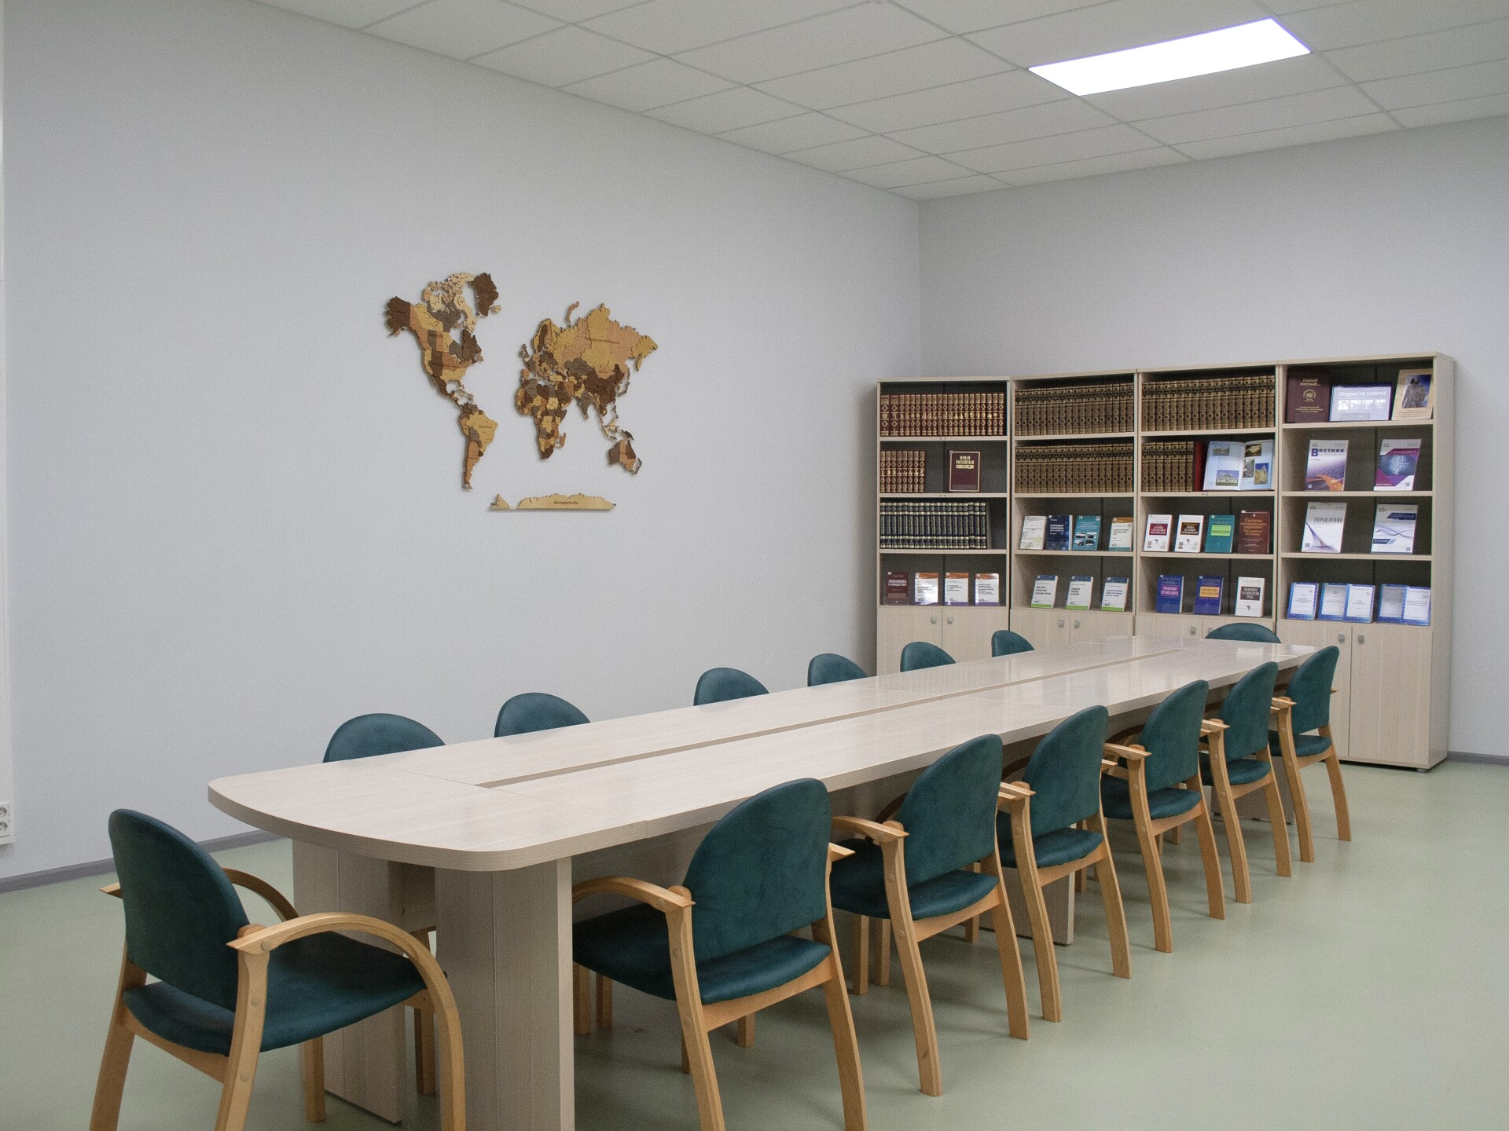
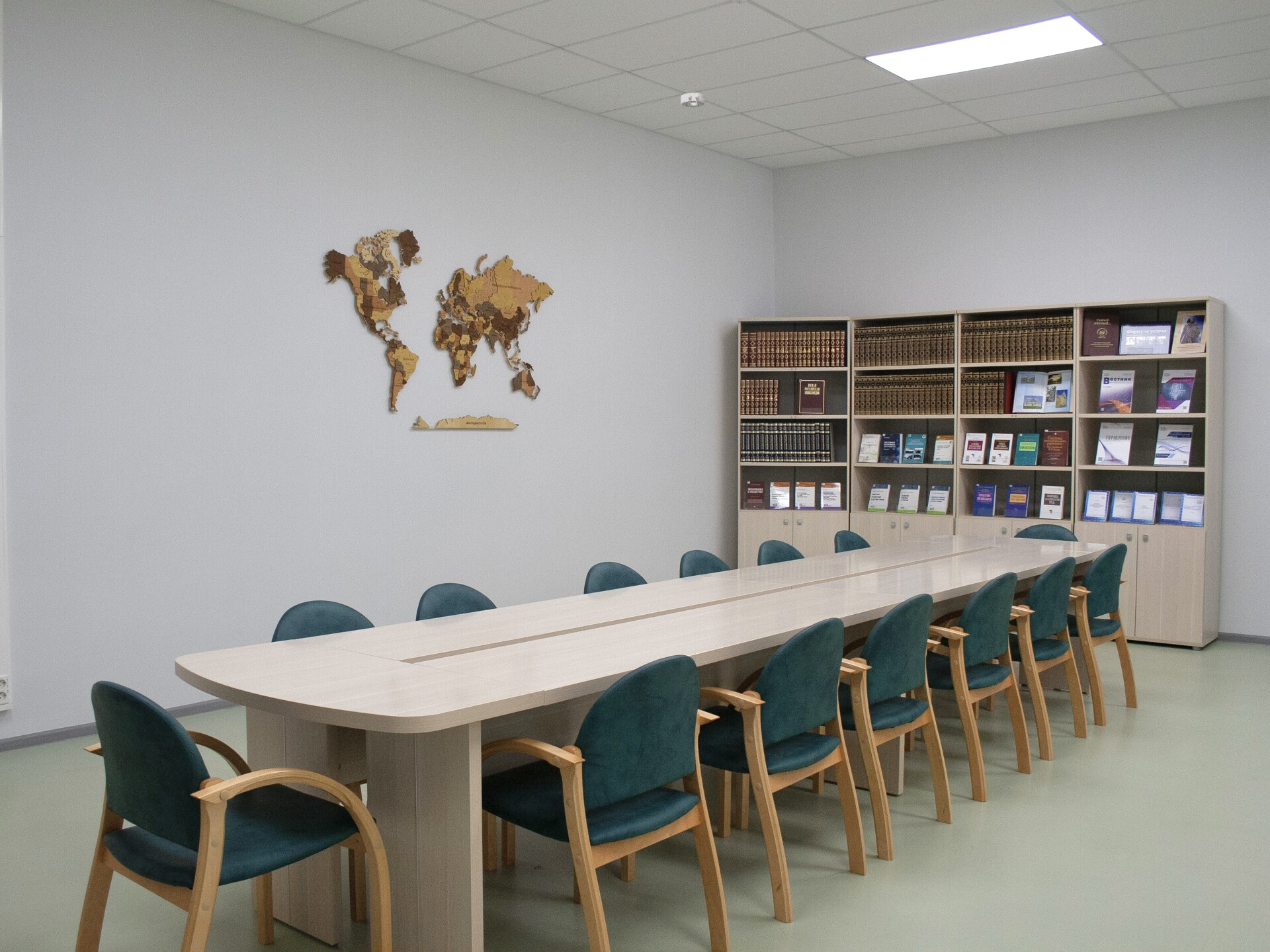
+ smoke detector [681,92,705,108]
